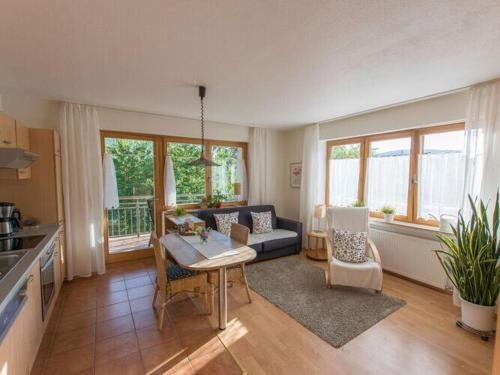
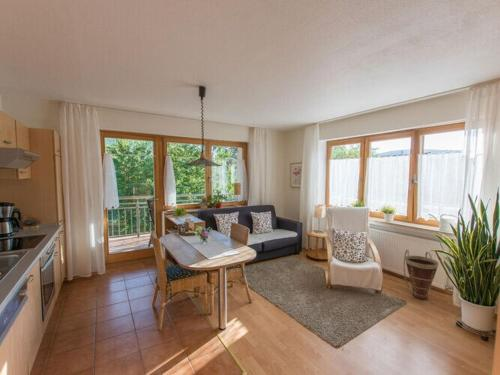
+ basket [403,249,440,300]
